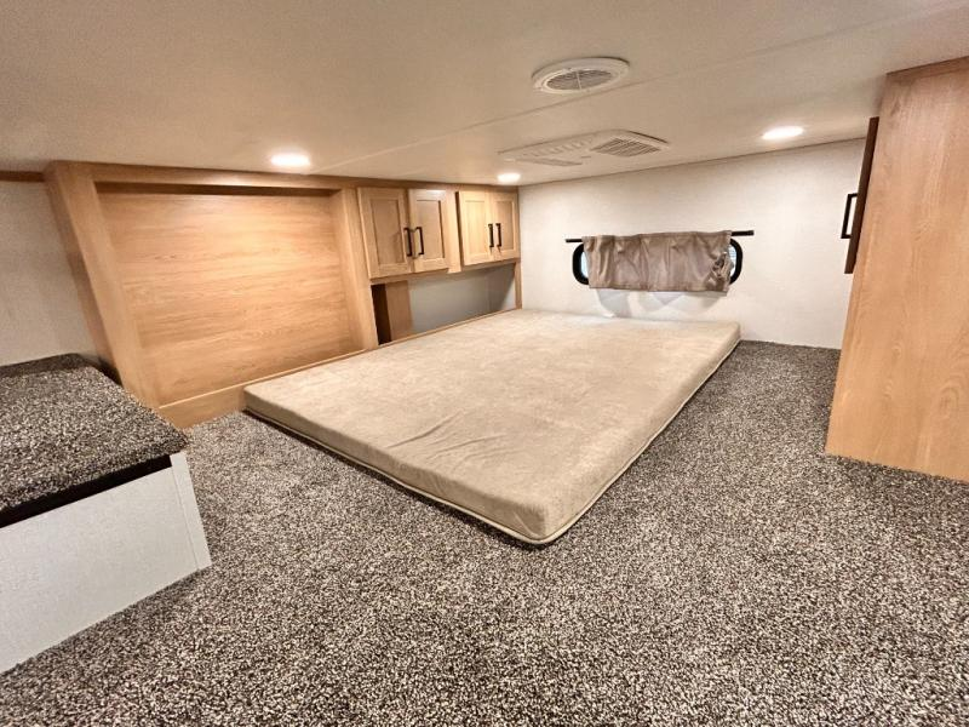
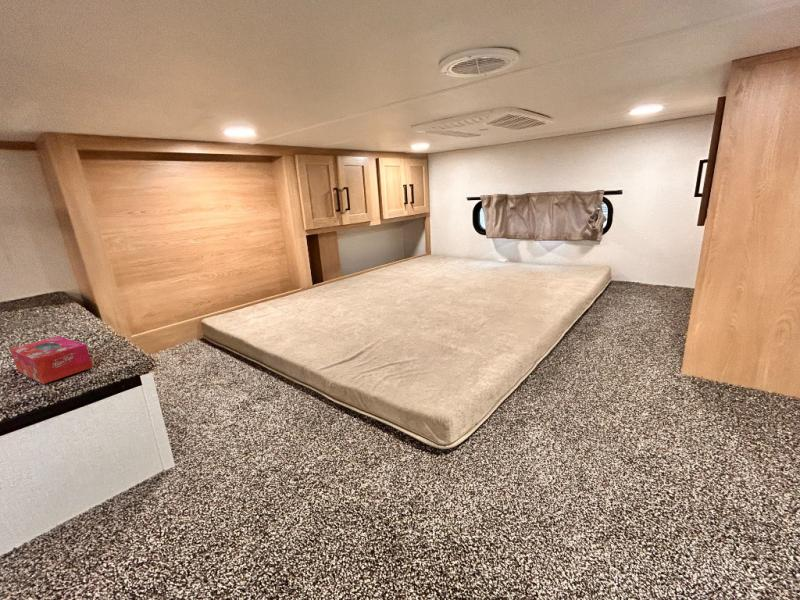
+ tissue box [9,335,94,385]
